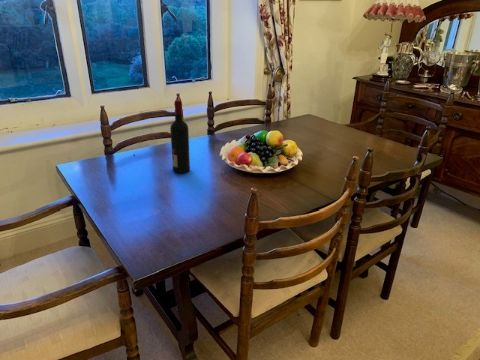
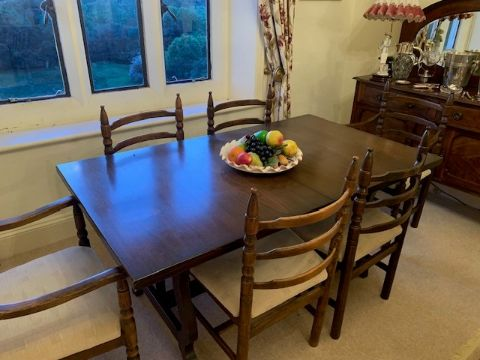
- alcohol [169,99,191,174]
